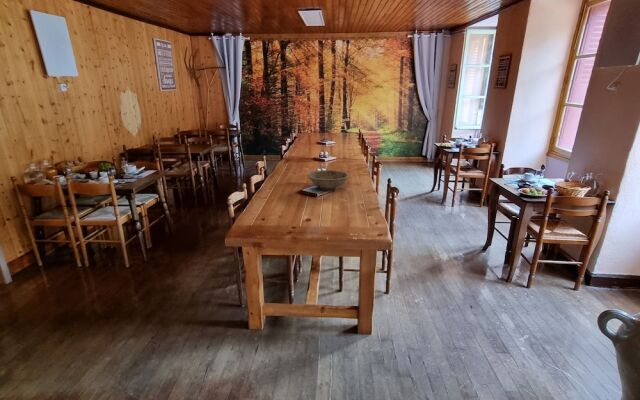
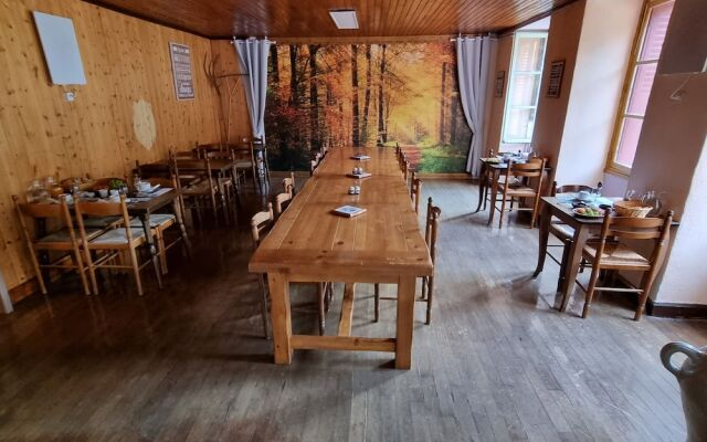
- bowl [307,169,350,191]
